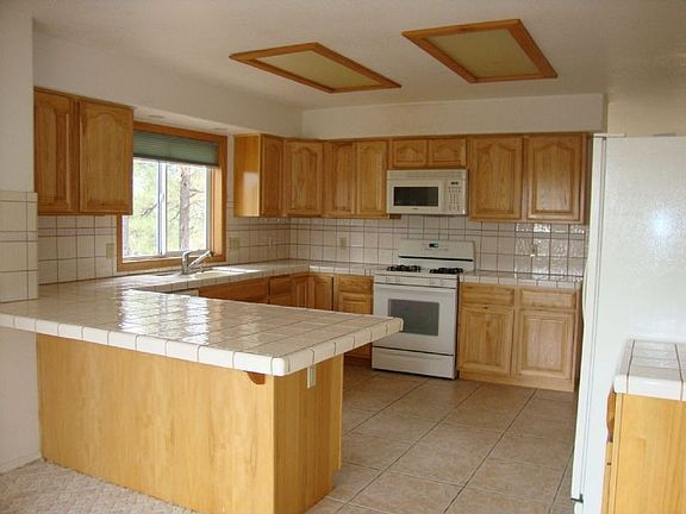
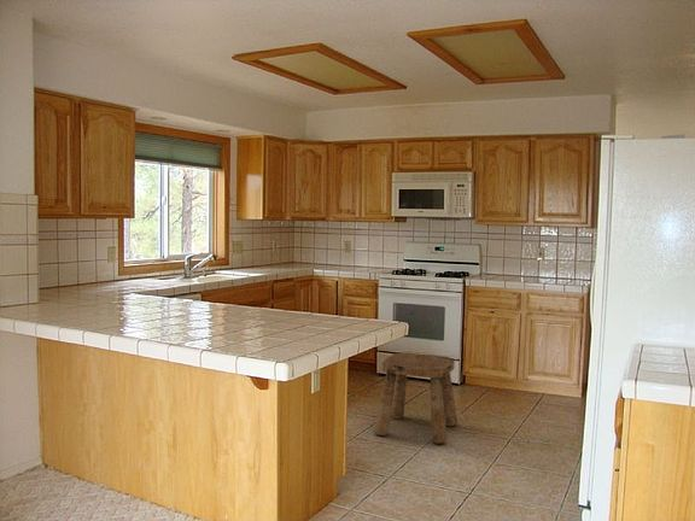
+ stool [373,351,459,445]
